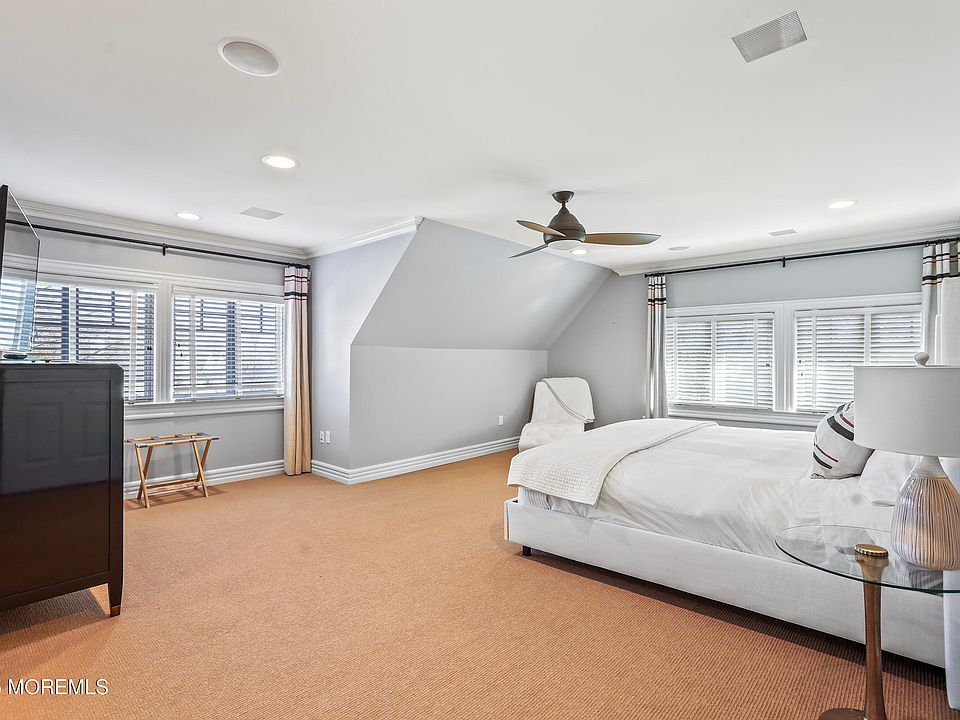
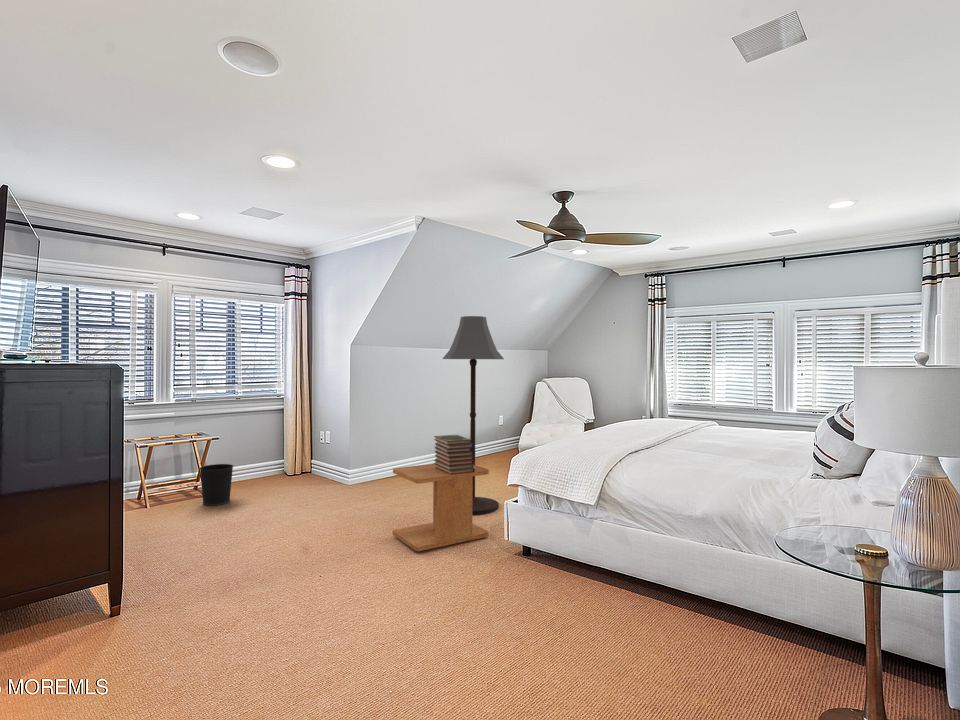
+ side table [392,463,490,552]
+ floor lamp [442,315,505,516]
+ book stack [433,434,475,475]
+ wastebasket [198,463,234,507]
